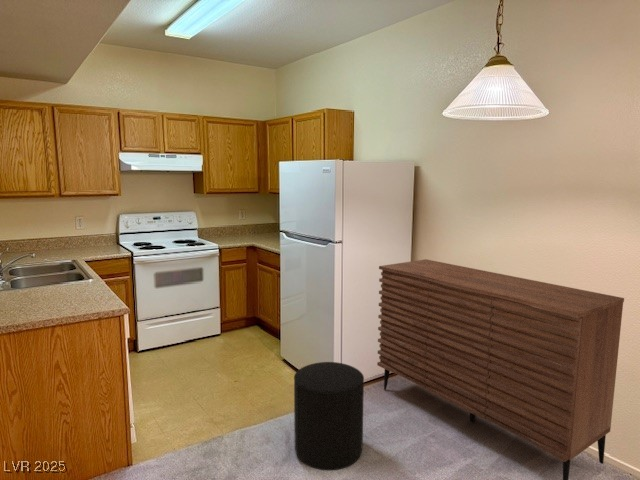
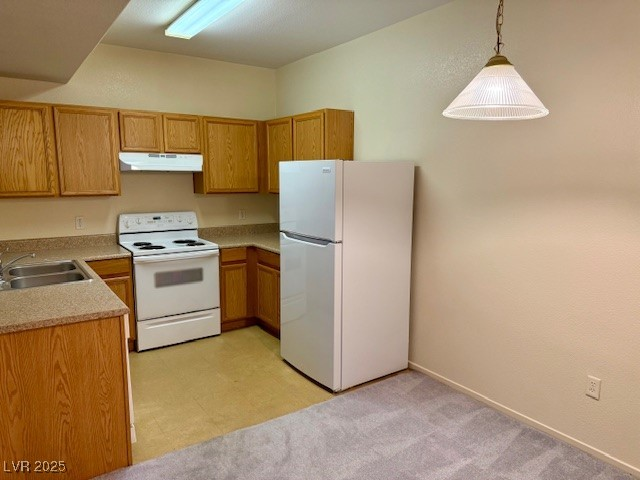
- sideboard [376,258,625,480]
- stool [293,361,365,471]
